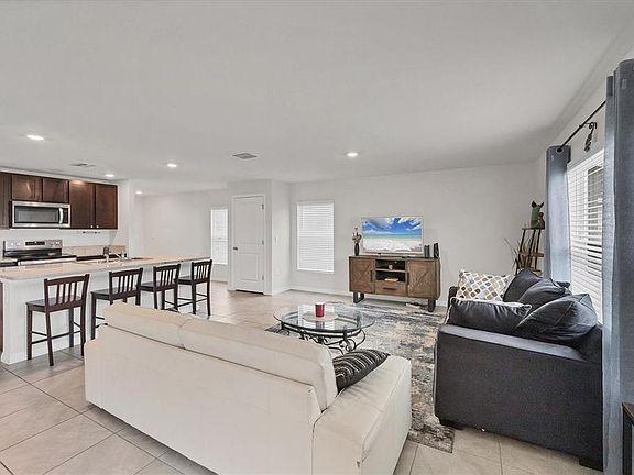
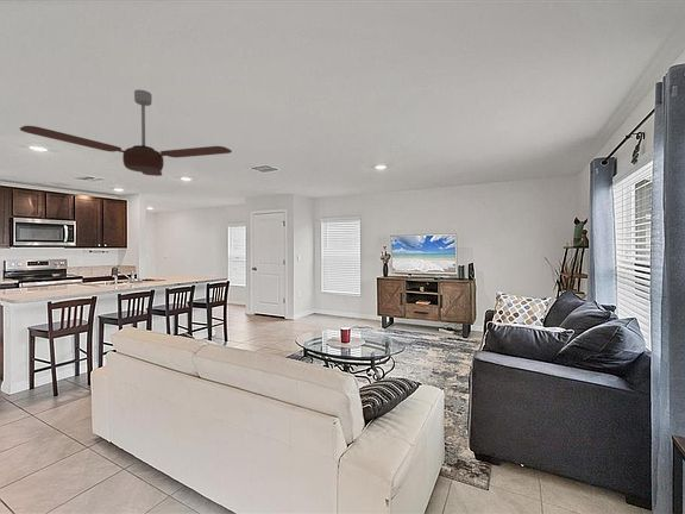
+ ceiling fan [19,88,233,177]
